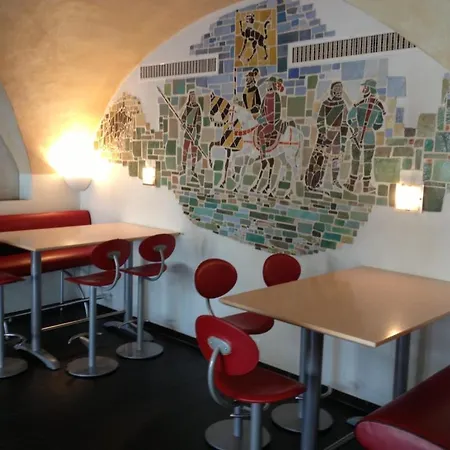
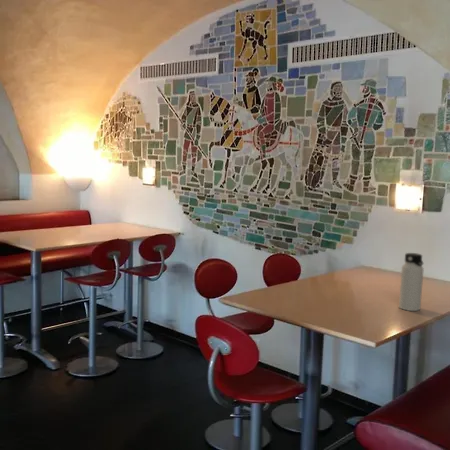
+ water bottle [398,252,425,312]
